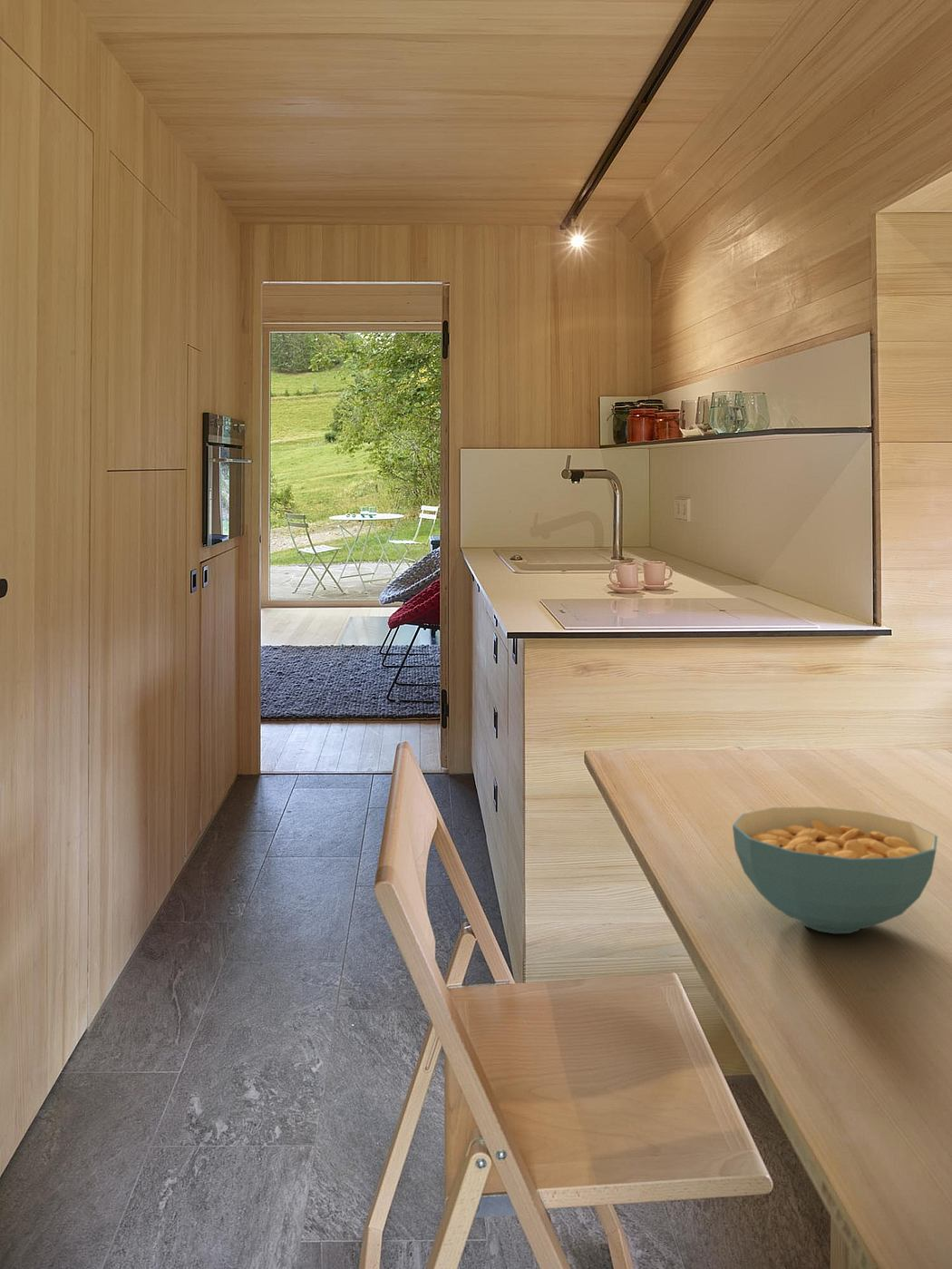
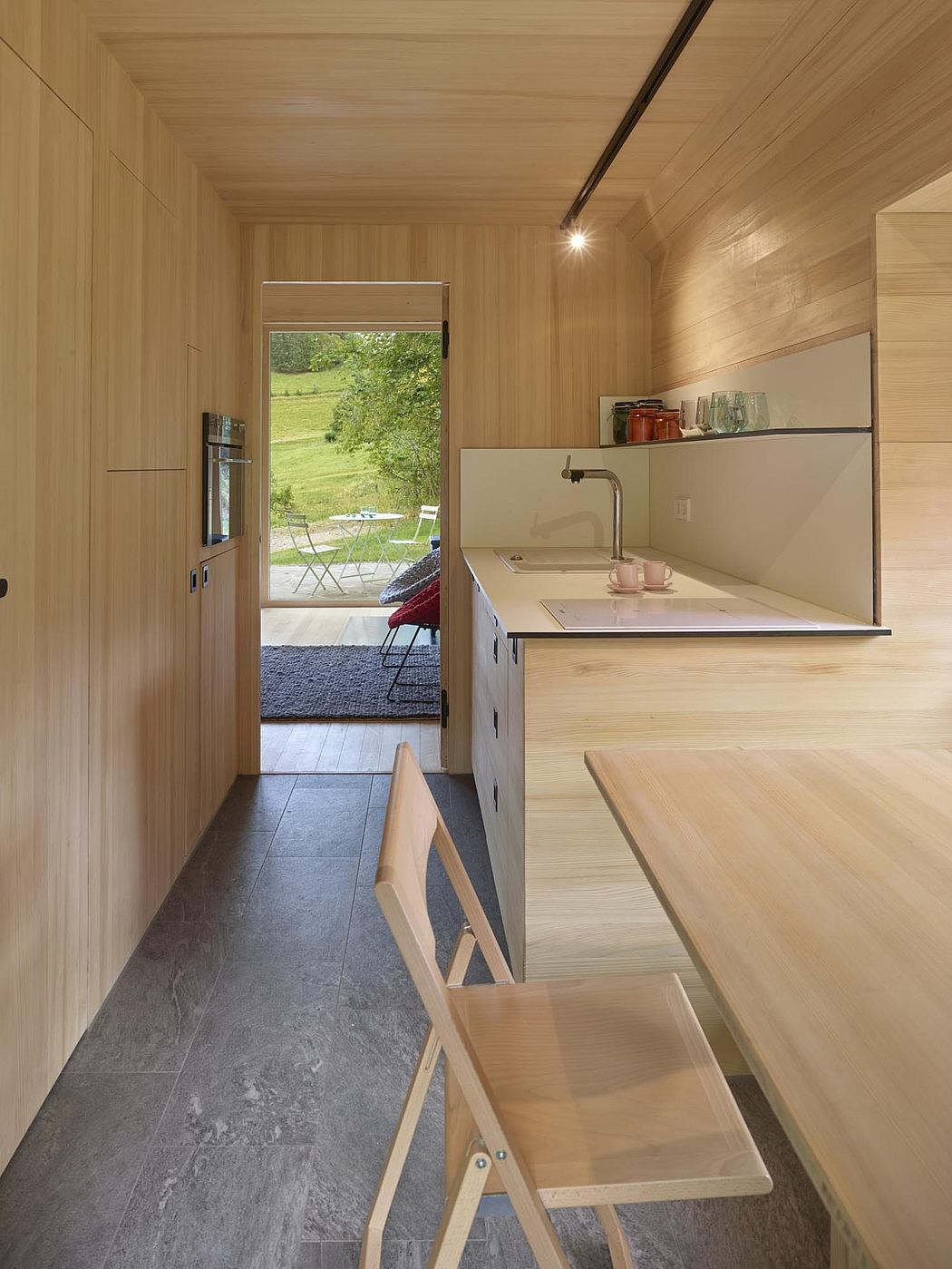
- cereal bowl [732,806,938,934]
